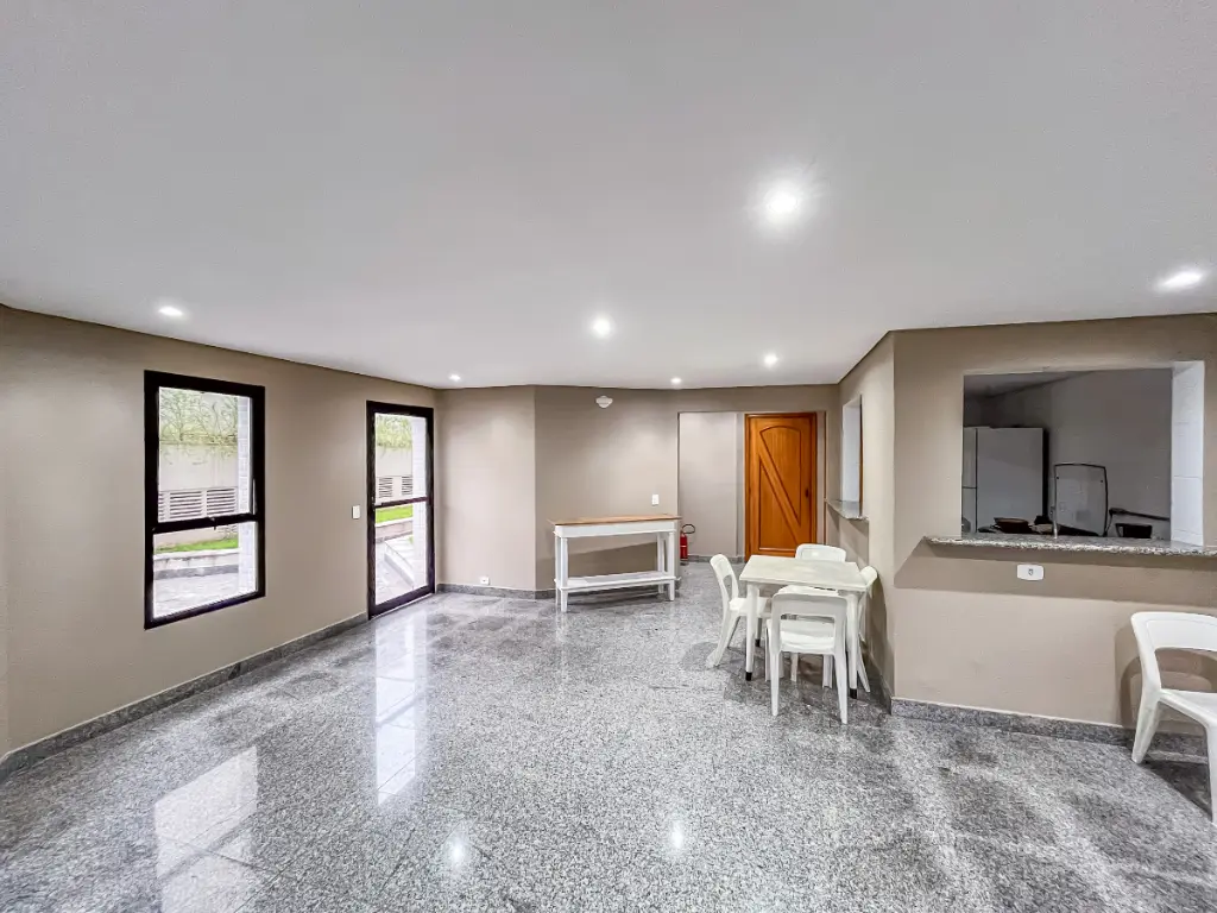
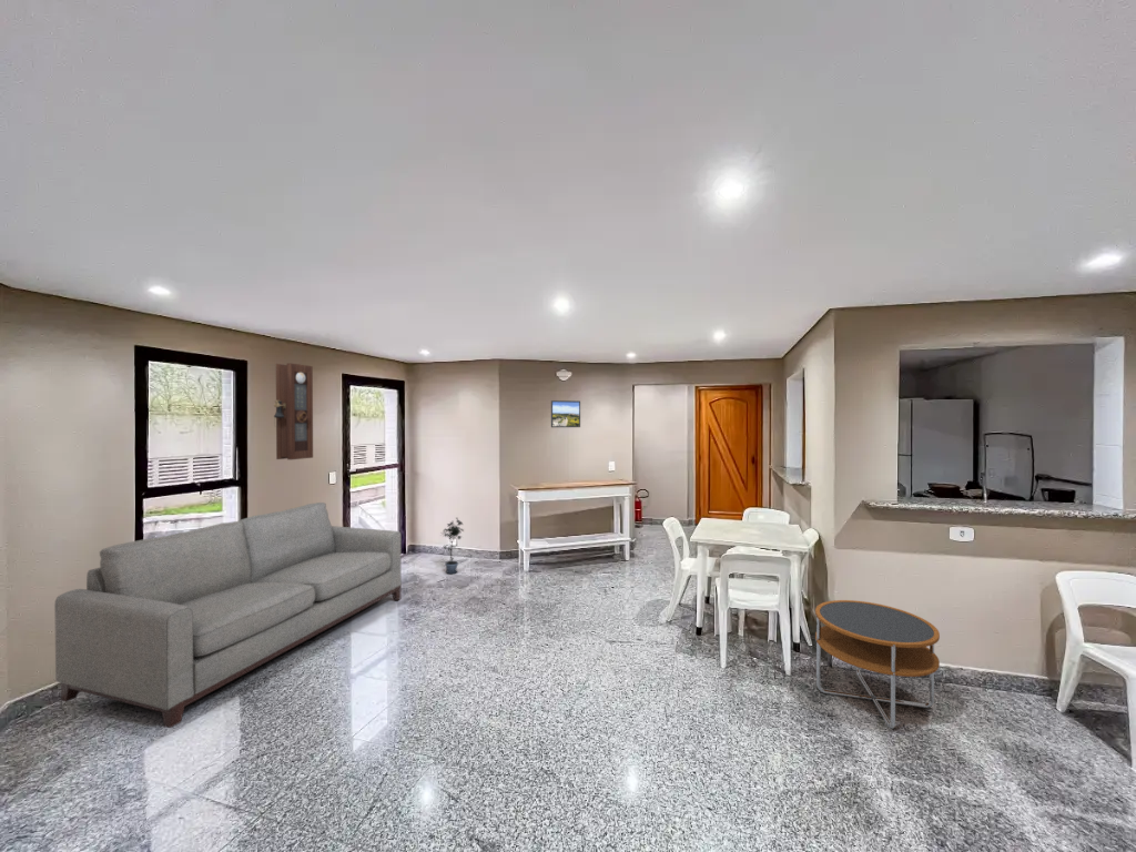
+ potted plant [439,517,465,575]
+ sofa [53,501,403,729]
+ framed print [550,399,581,428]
+ pendulum clock [273,362,314,460]
+ side table [814,599,941,730]
